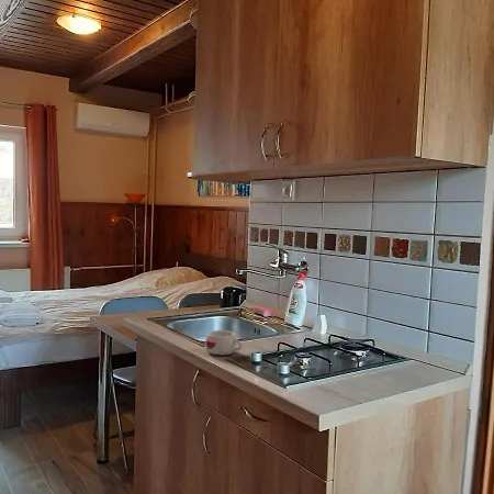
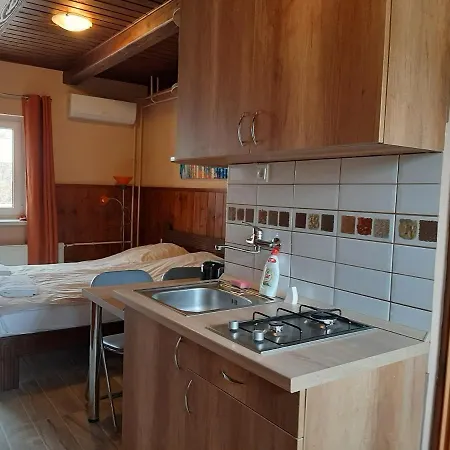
- mug [204,329,244,356]
